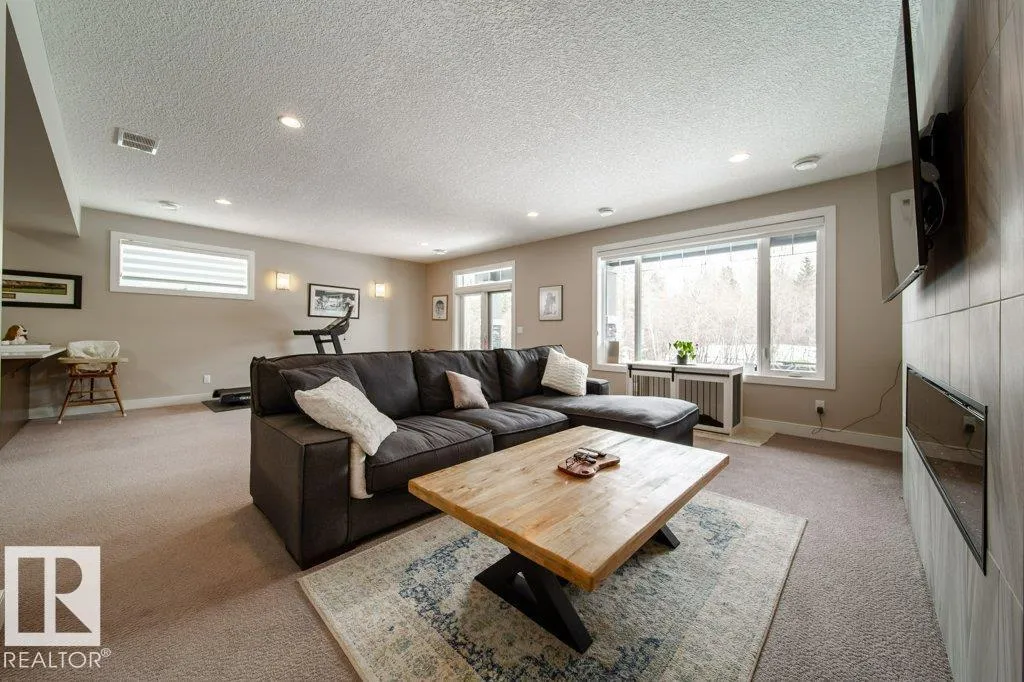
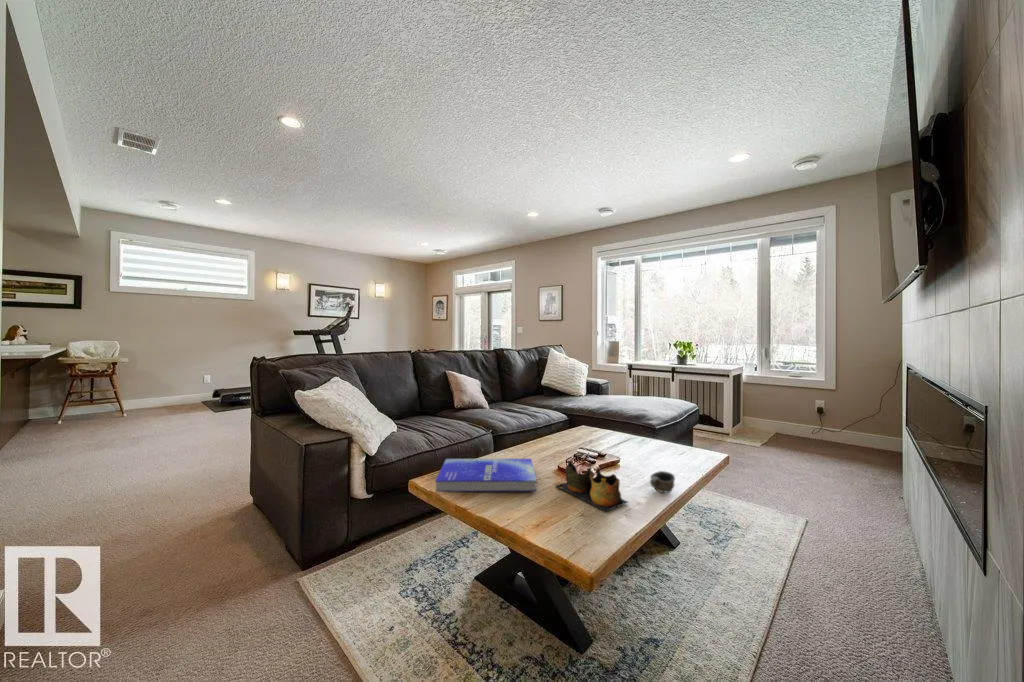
+ cup [649,470,676,494]
+ decorative bowl [555,459,629,512]
+ book [434,458,538,493]
